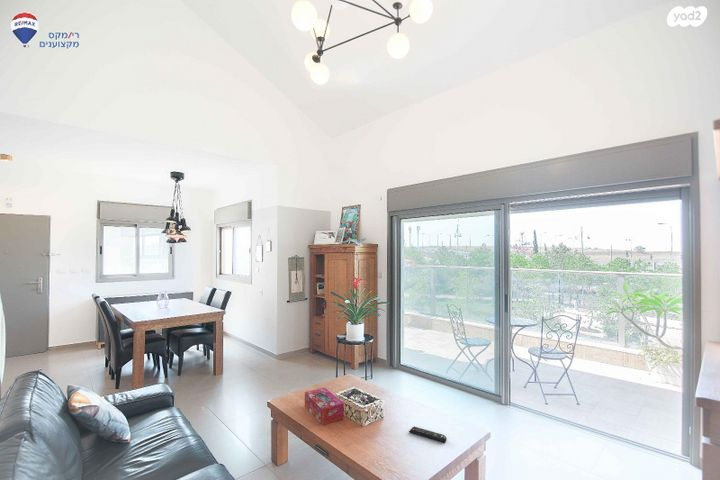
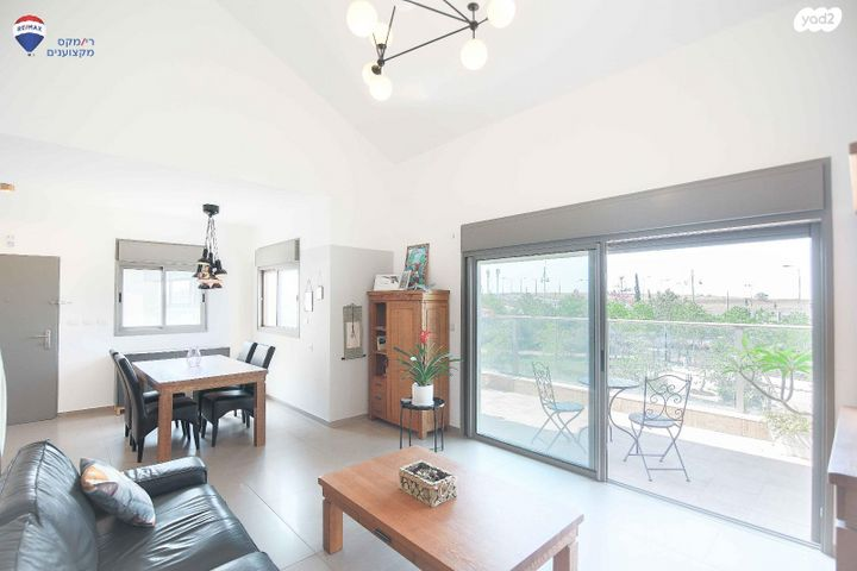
- tissue box [304,387,345,426]
- remote control [408,425,448,443]
